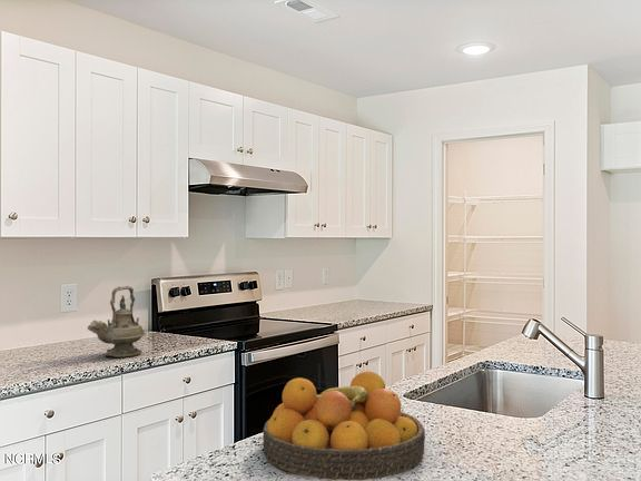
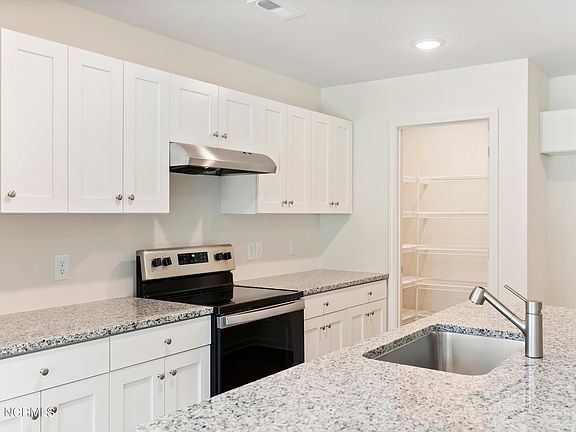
- teapot [87,285,147,359]
- fruit bowl [262,371,426,481]
